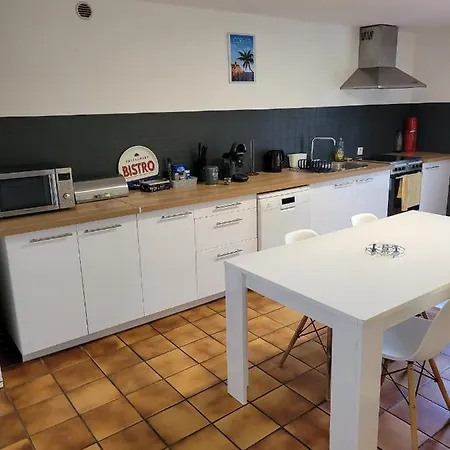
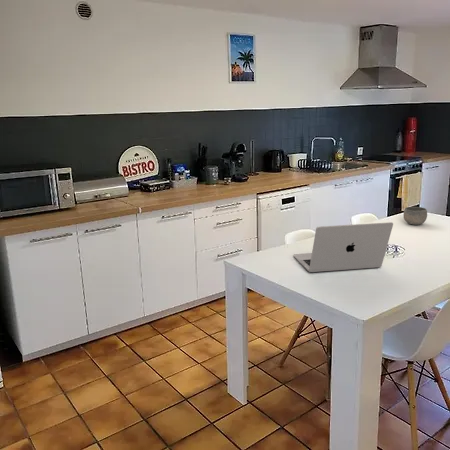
+ laptop [292,221,394,273]
+ bowl [403,206,428,226]
